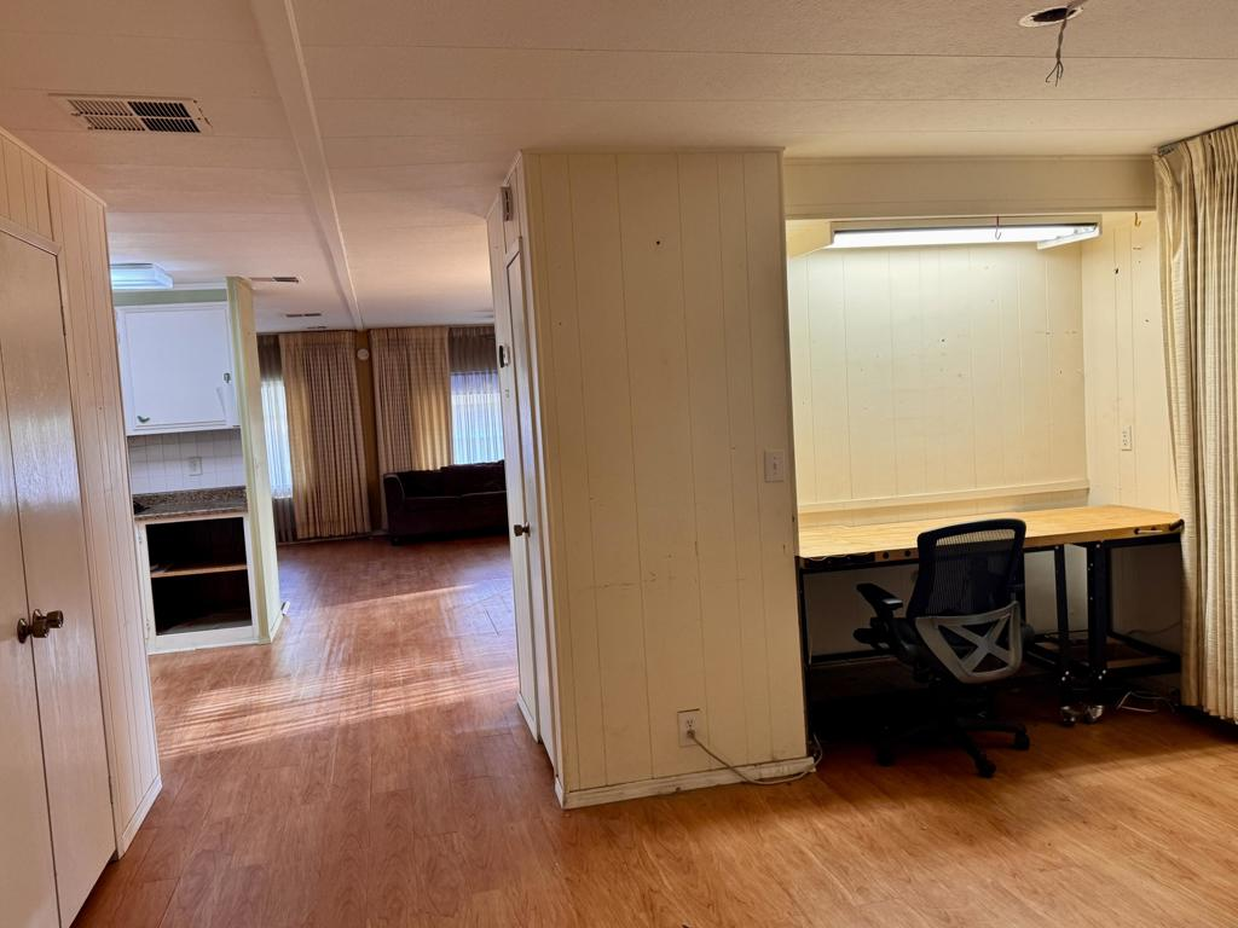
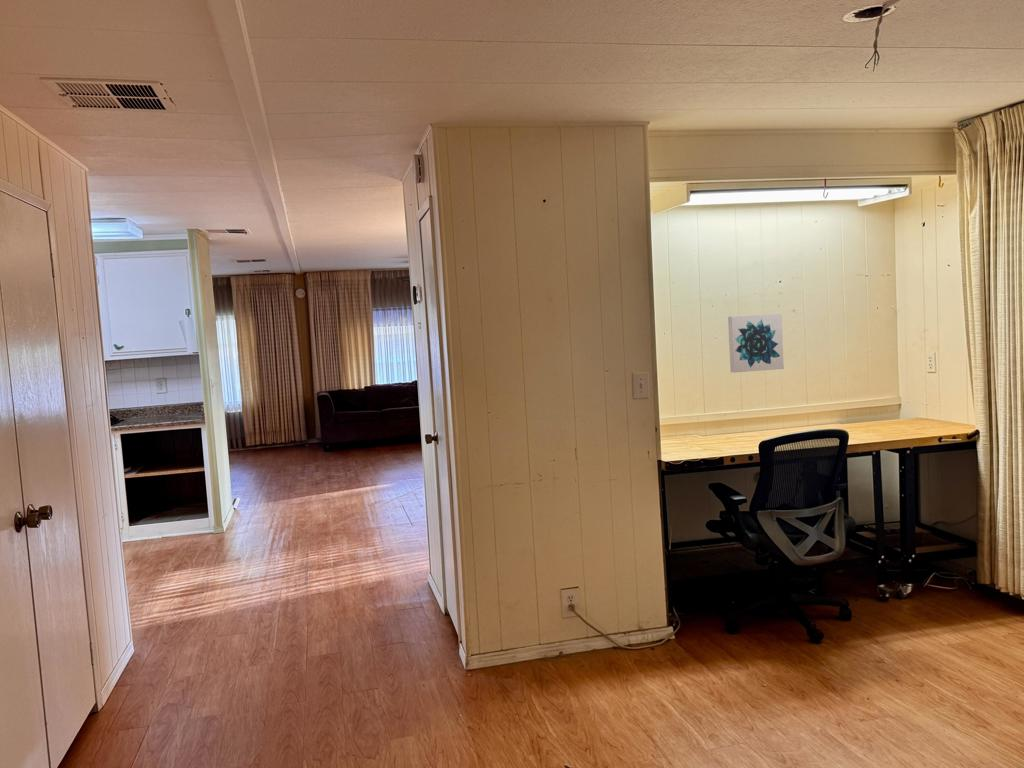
+ wall art [727,313,785,374]
